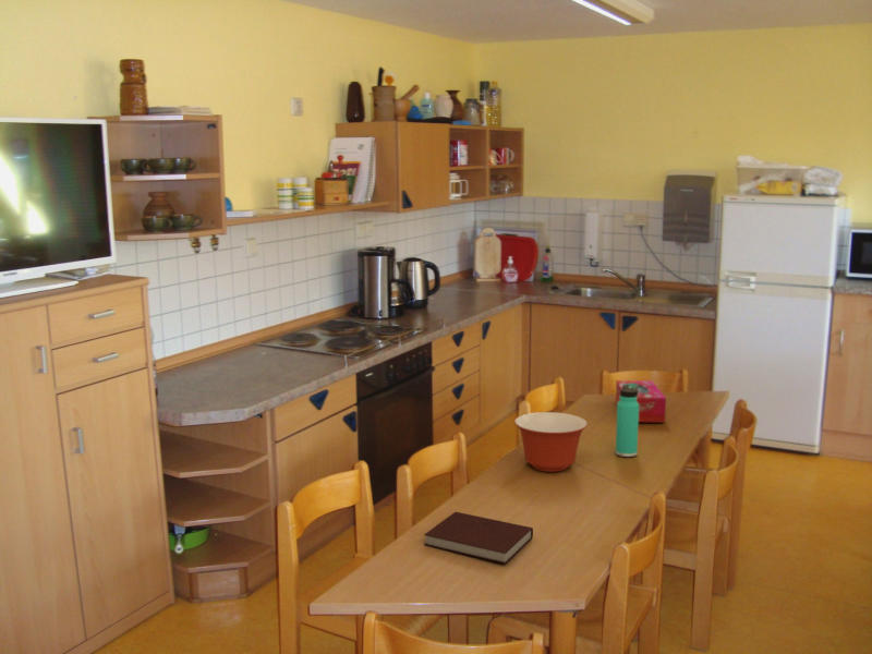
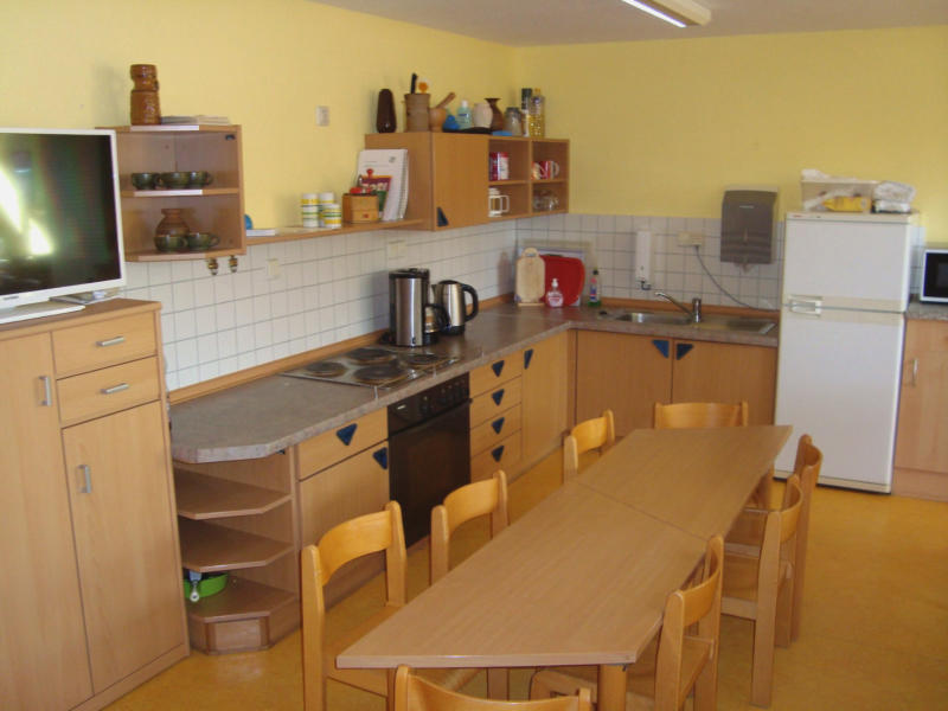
- notebook [423,511,534,565]
- tissue box [615,379,667,424]
- thermos bottle [615,383,640,458]
- mixing bowl [513,411,589,473]
